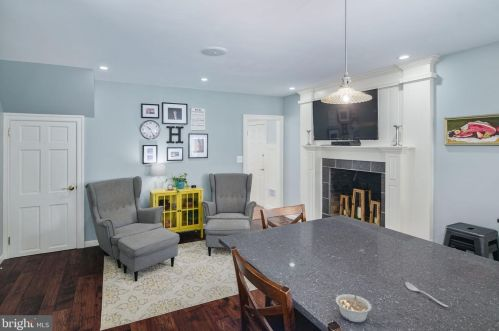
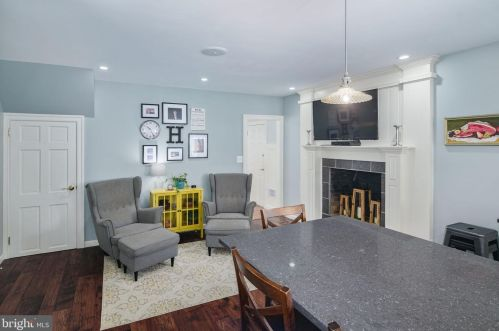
- legume [335,289,373,323]
- spoon [404,281,450,308]
